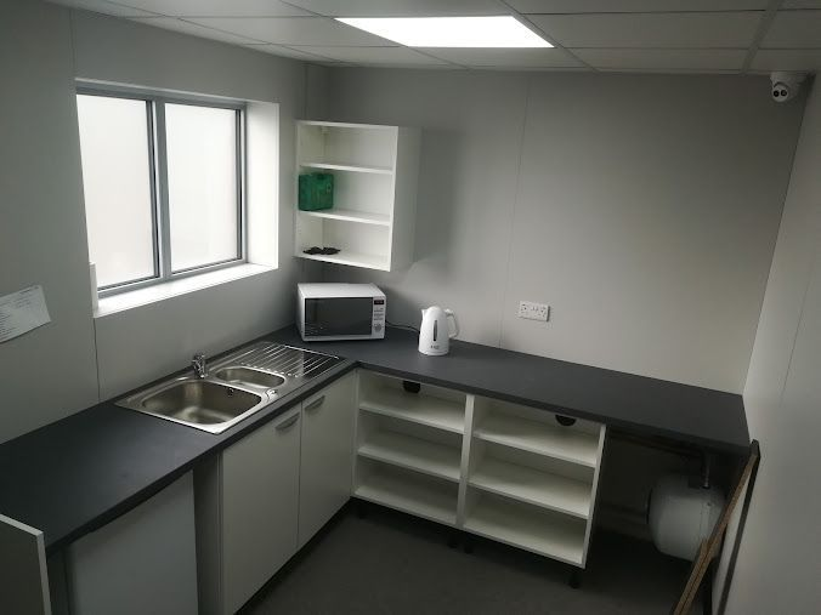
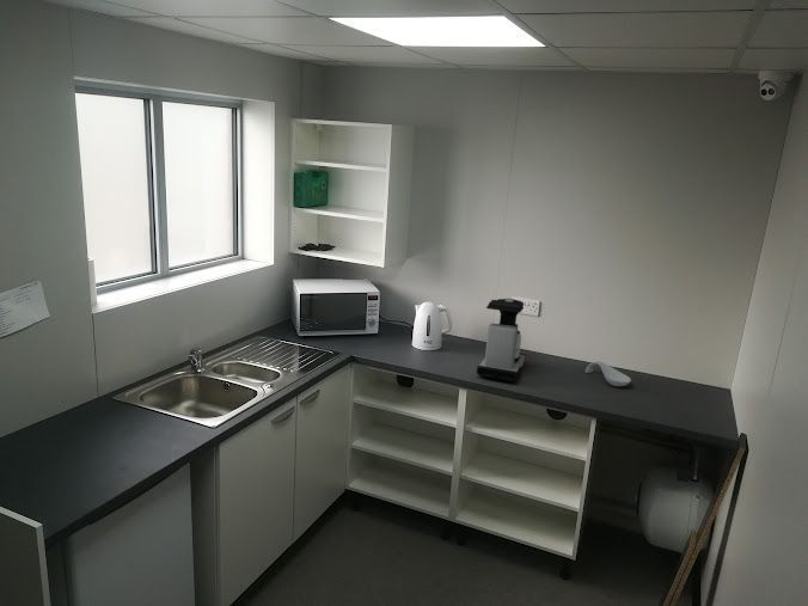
+ coffee maker [476,298,527,382]
+ spoon rest [584,361,632,387]
